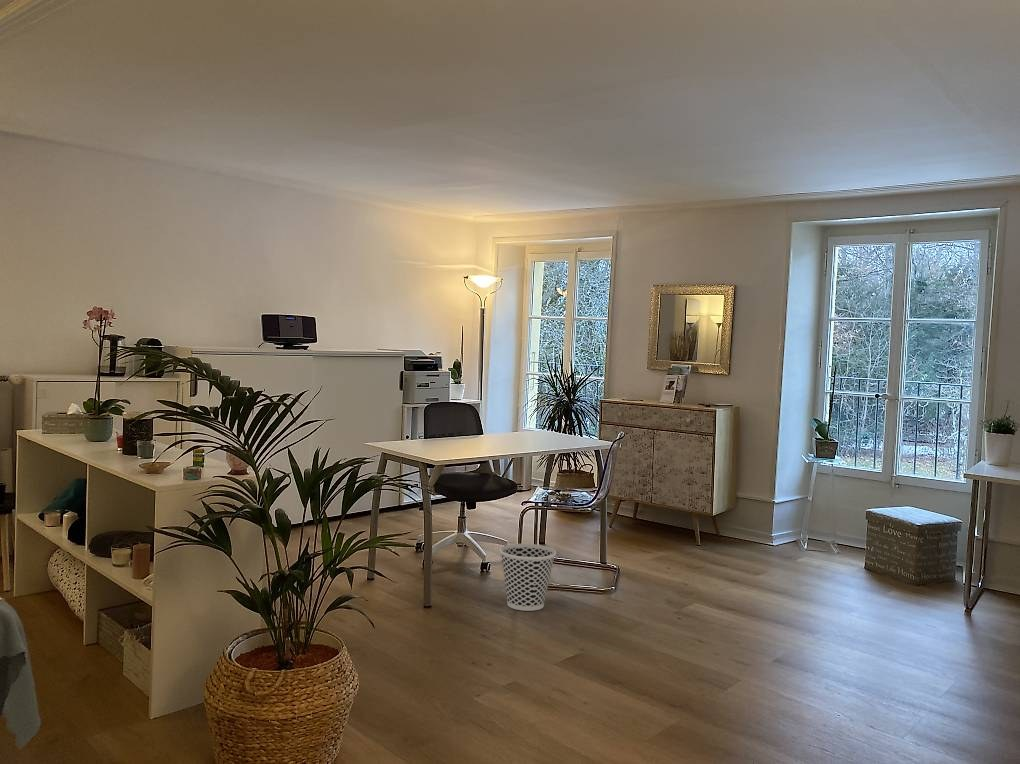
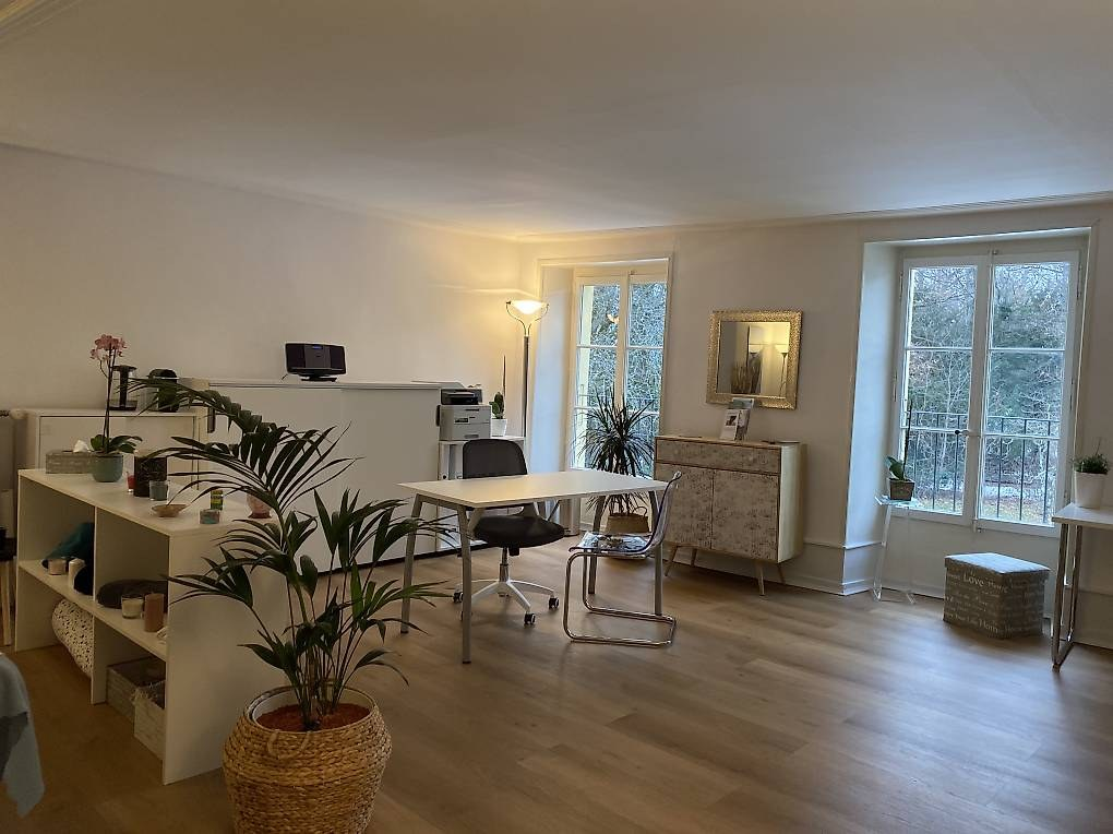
- wastebasket [499,543,557,612]
